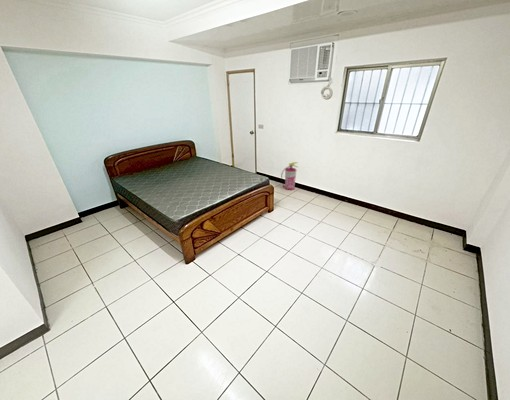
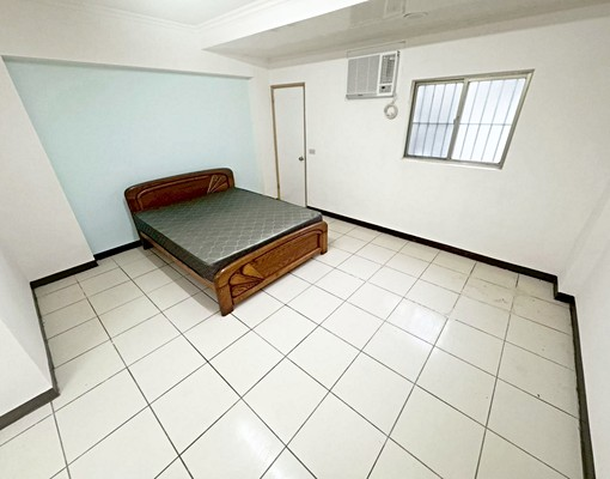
- fire extinguisher [280,161,299,191]
